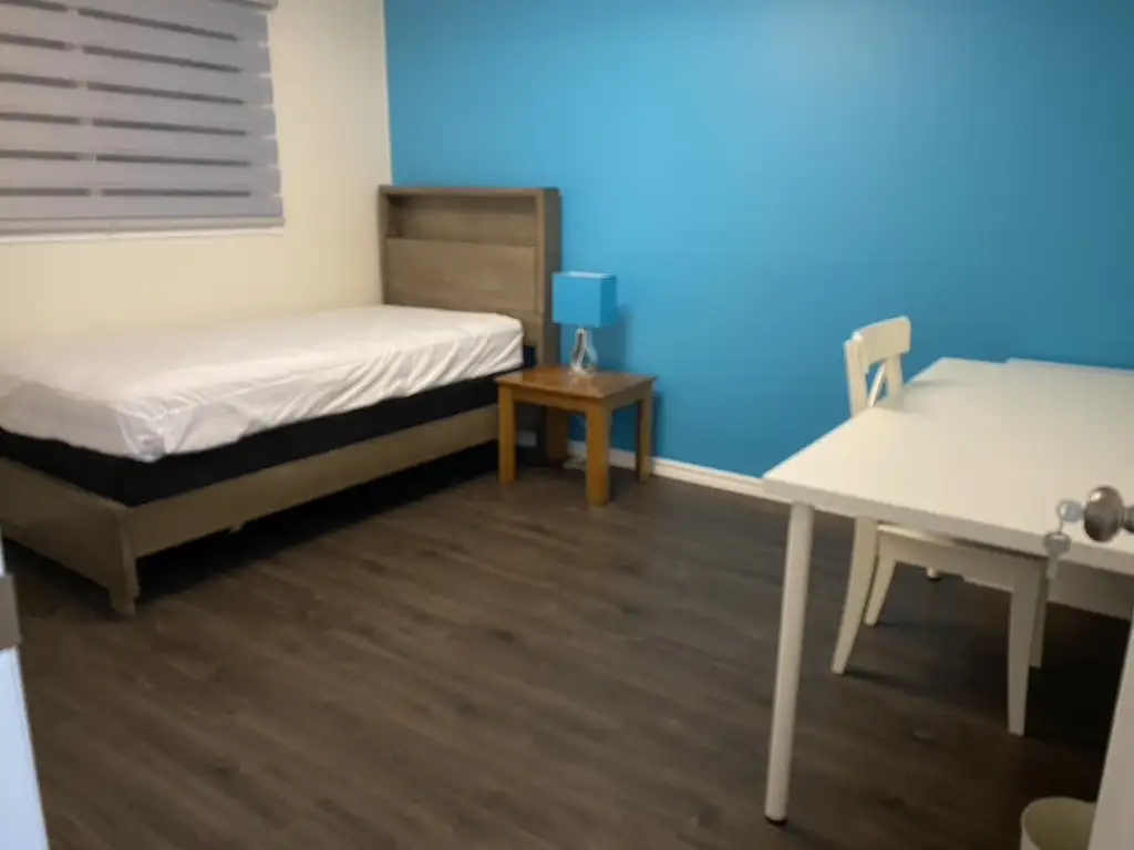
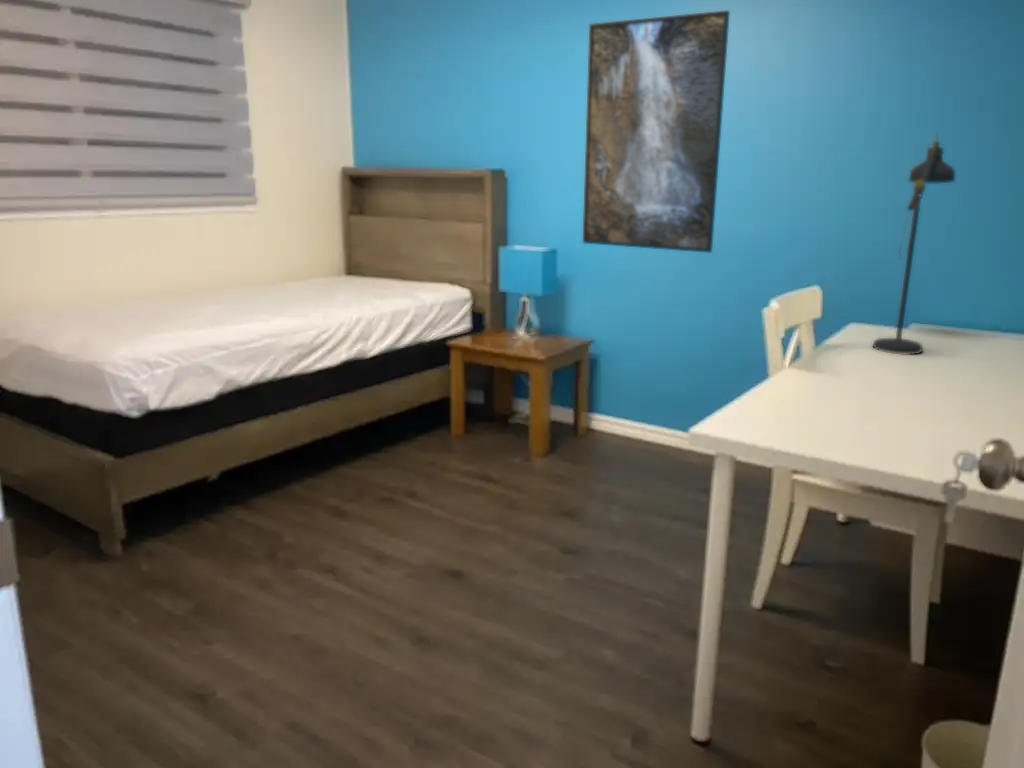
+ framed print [582,9,731,254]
+ desk lamp [872,131,957,356]
